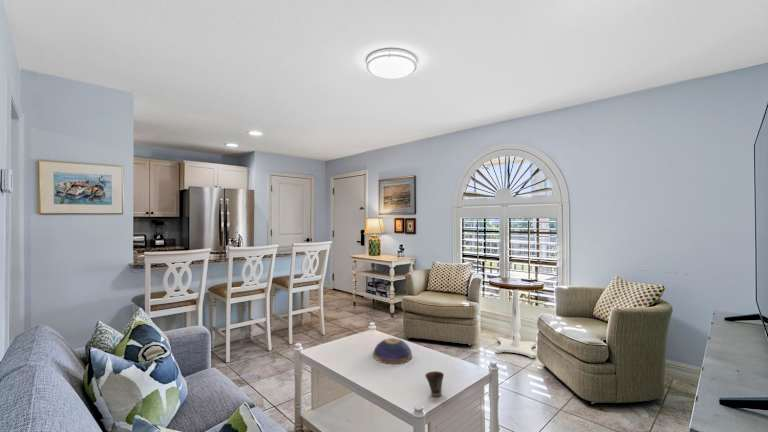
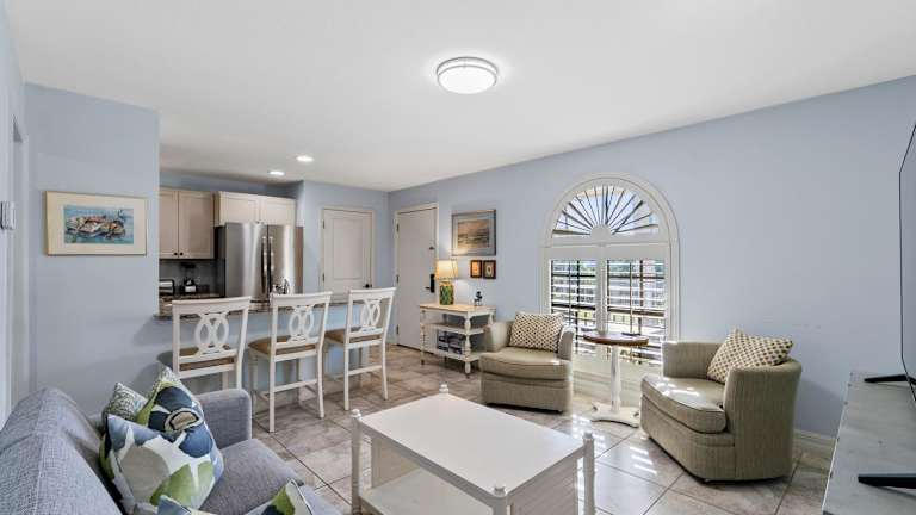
- decorative bowl [372,337,413,365]
- cup [424,370,445,398]
